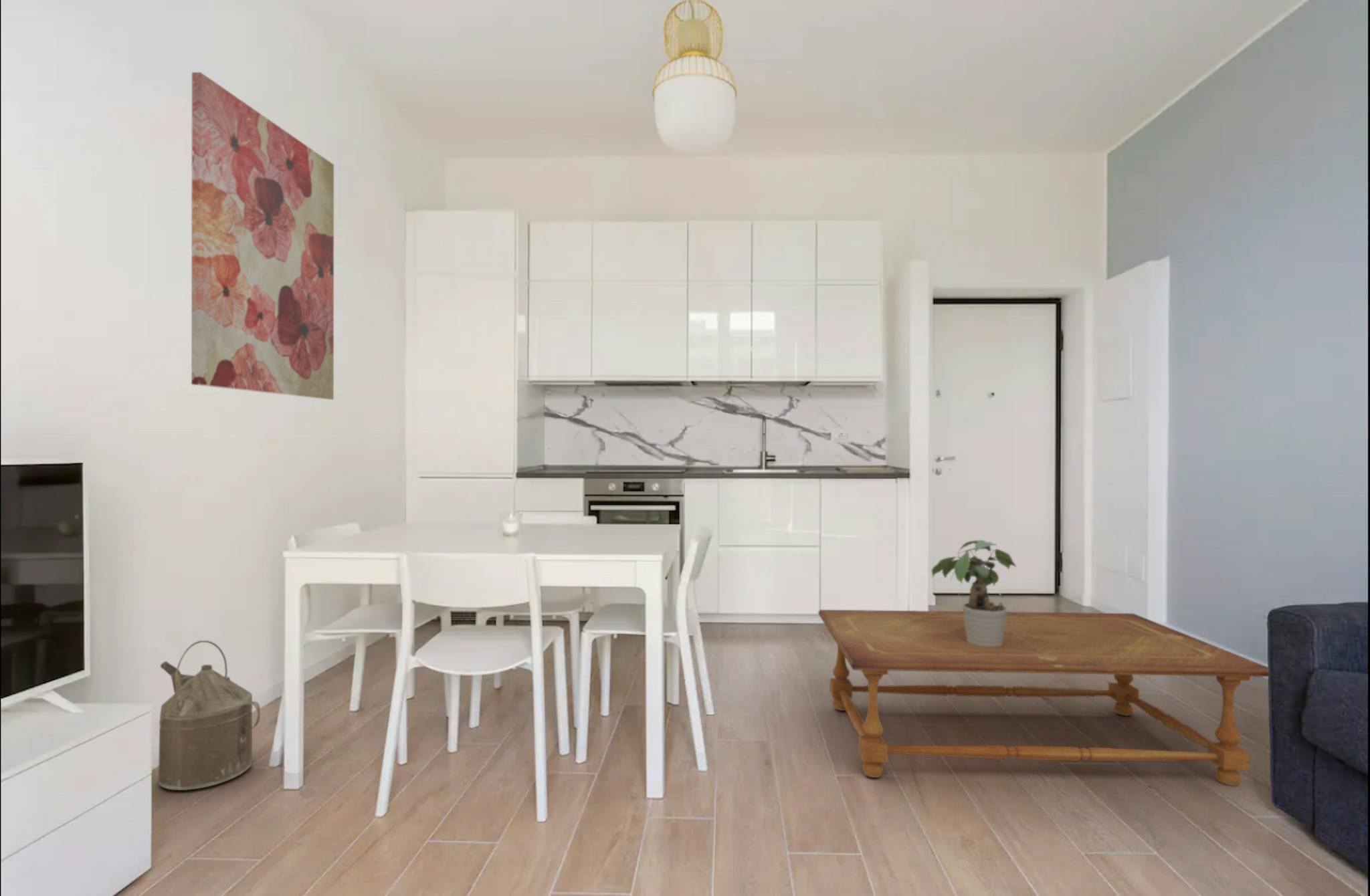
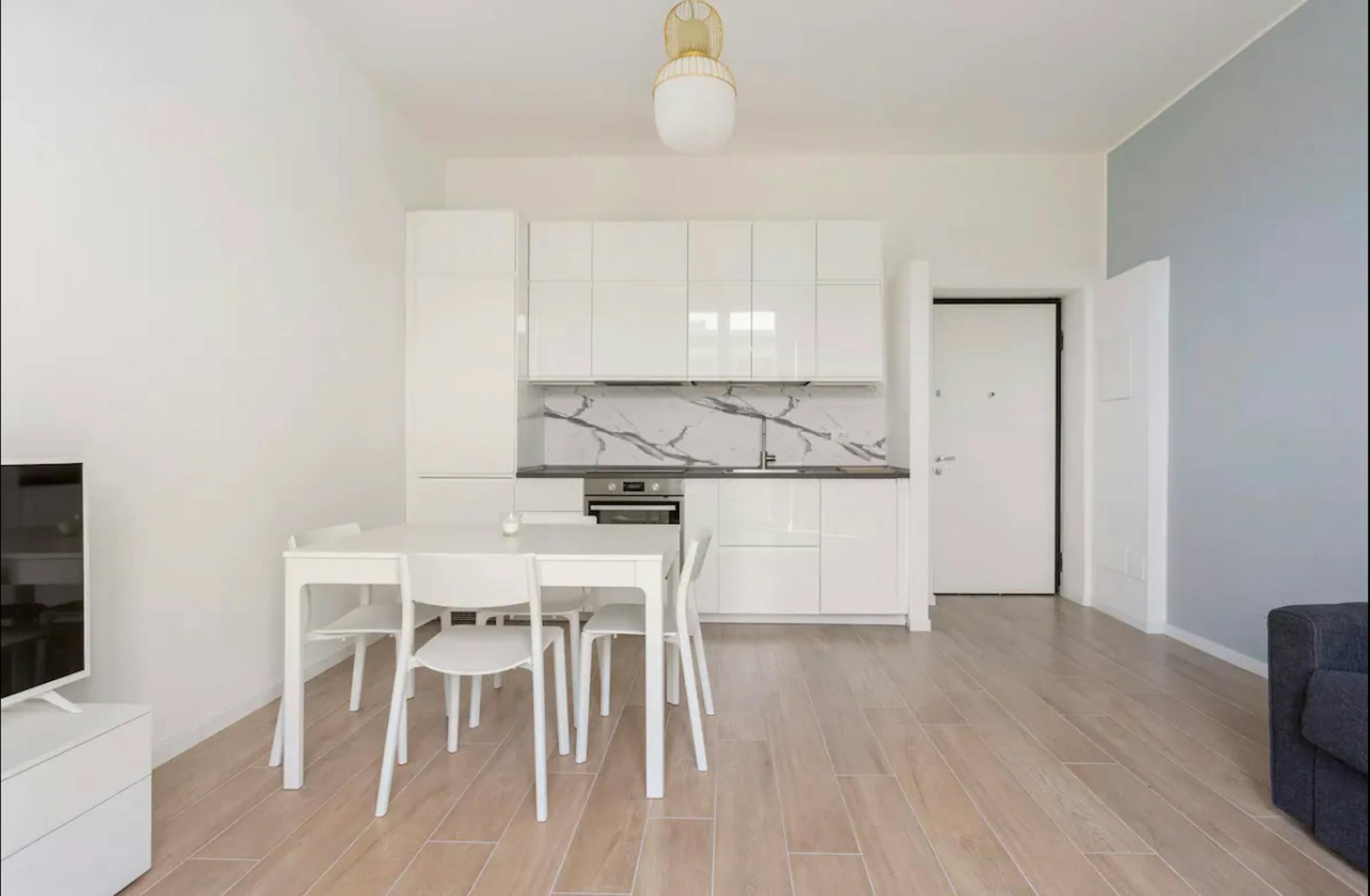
- coffee table [817,609,1270,786]
- watering can [158,640,261,791]
- wall art [191,72,334,401]
- potted plant [931,540,1017,647]
